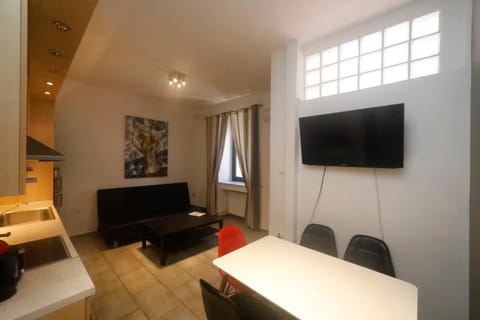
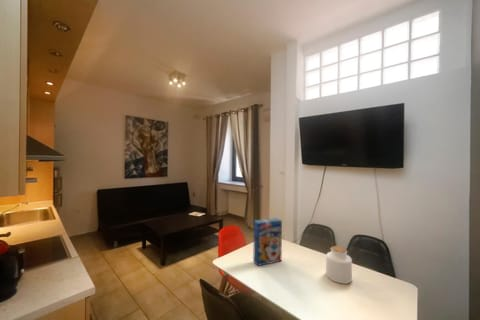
+ cereal box [252,217,283,267]
+ jar [325,245,353,285]
